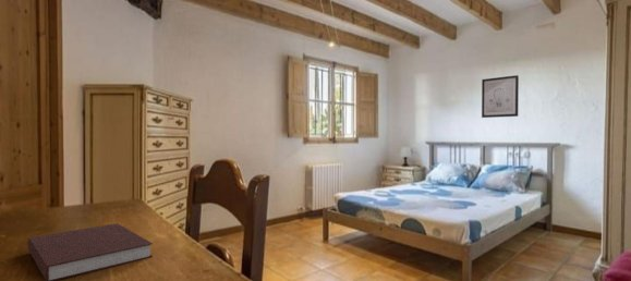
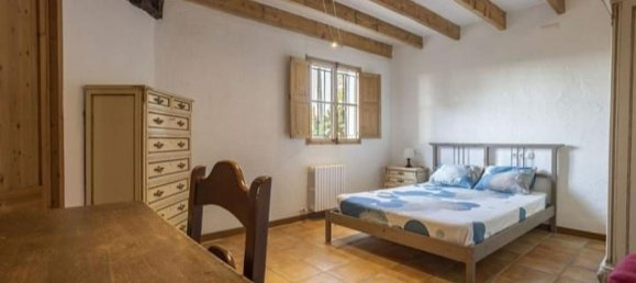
- notebook [26,222,154,281]
- wall art [481,74,520,119]
